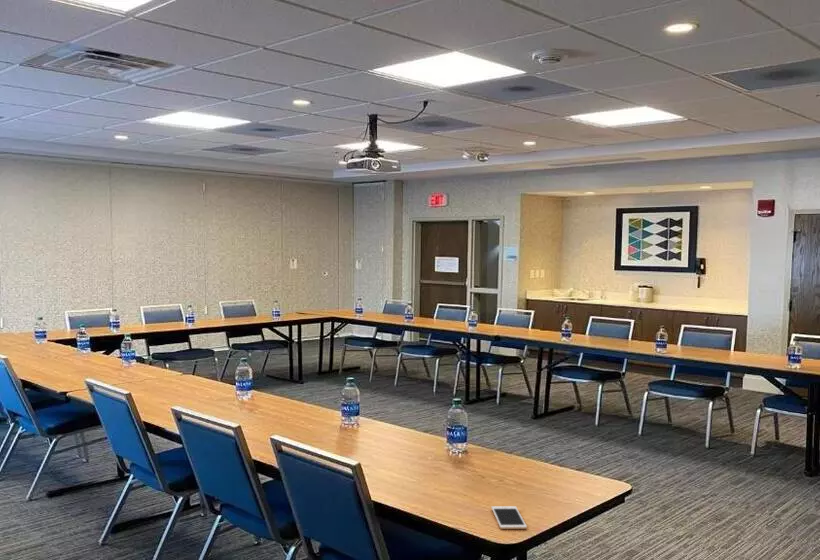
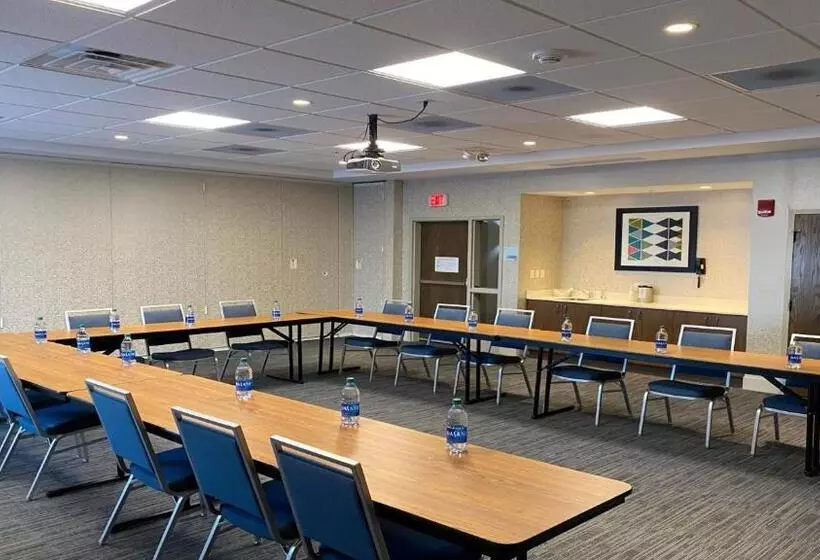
- cell phone [490,505,528,530]
